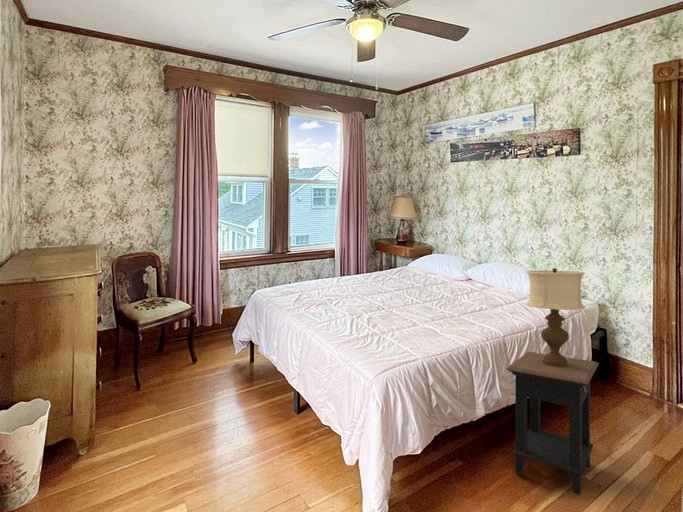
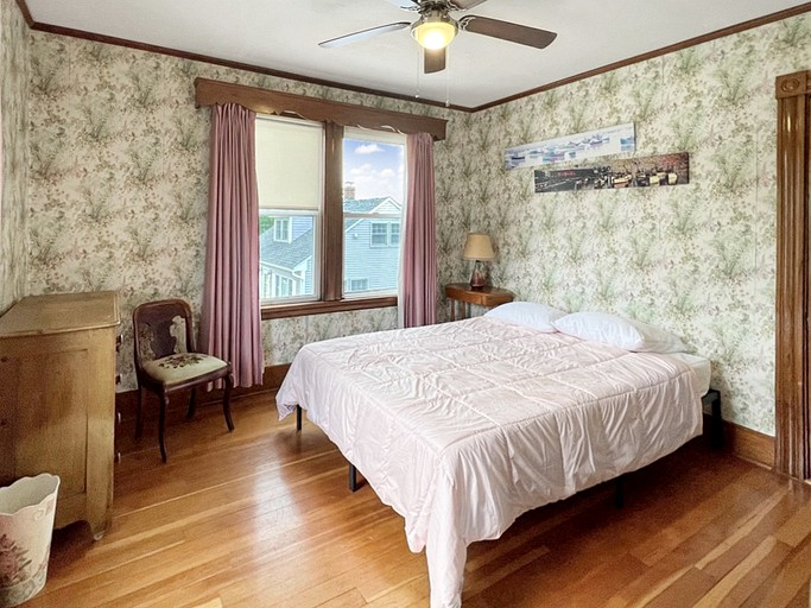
- table lamp [525,267,586,367]
- side table [505,351,600,496]
